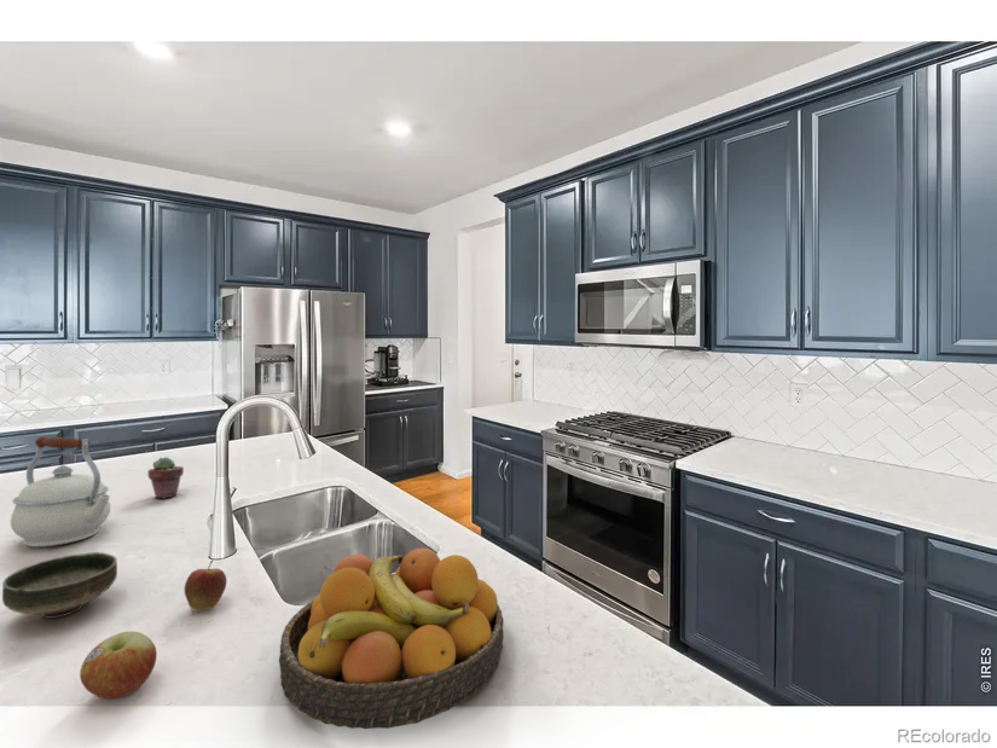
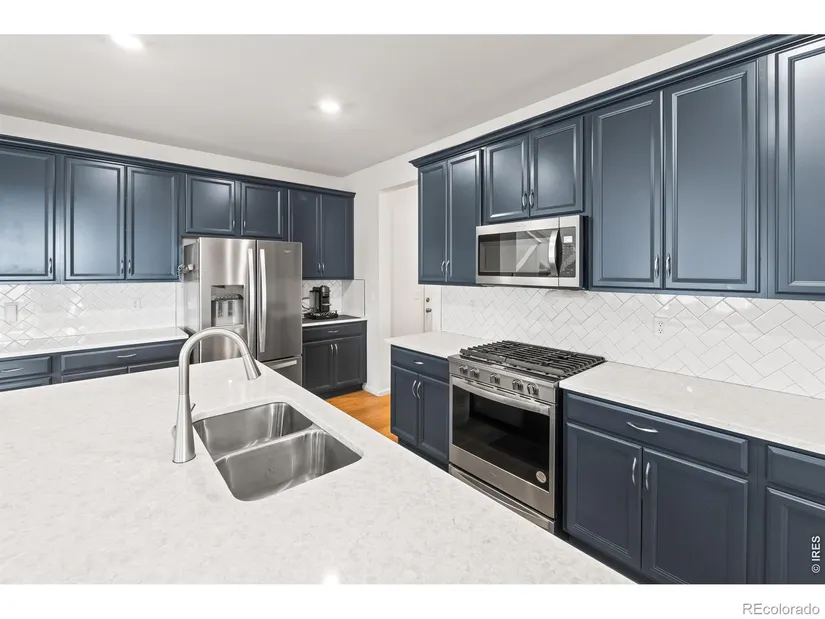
- apple [79,631,158,701]
- kettle [10,435,111,547]
- fruit bowl [278,547,505,730]
- potted succulent [147,456,185,499]
- bowl [1,551,118,620]
- fruit [184,559,228,613]
